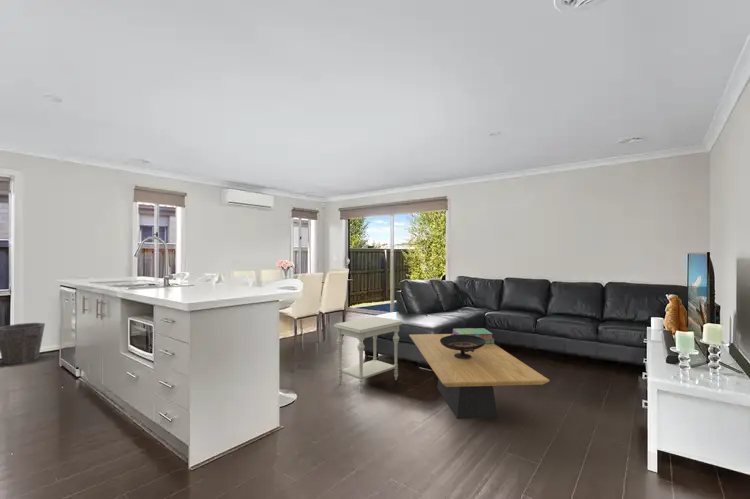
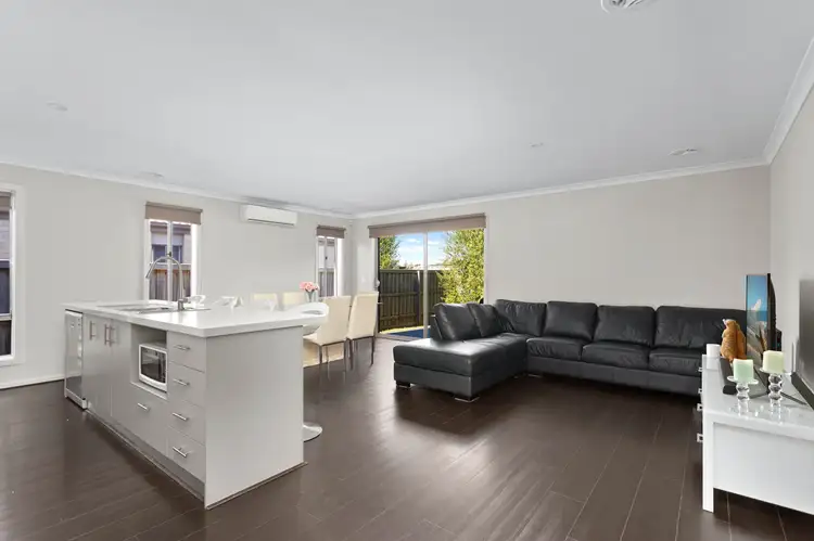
- coffee table [408,333,550,420]
- side table [333,316,403,394]
- decorative bowl [440,333,486,359]
- stack of books [450,327,495,344]
- waste bin [0,322,46,365]
